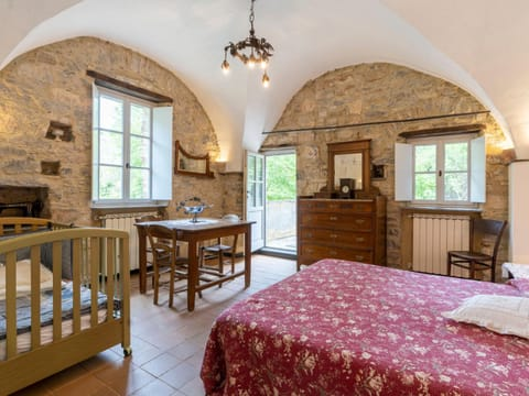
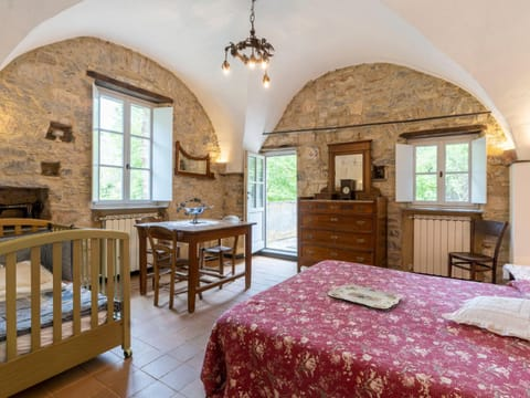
+ serving tray [327,283,403,310]
